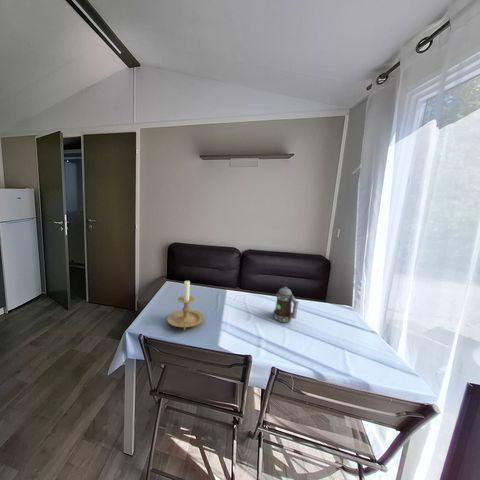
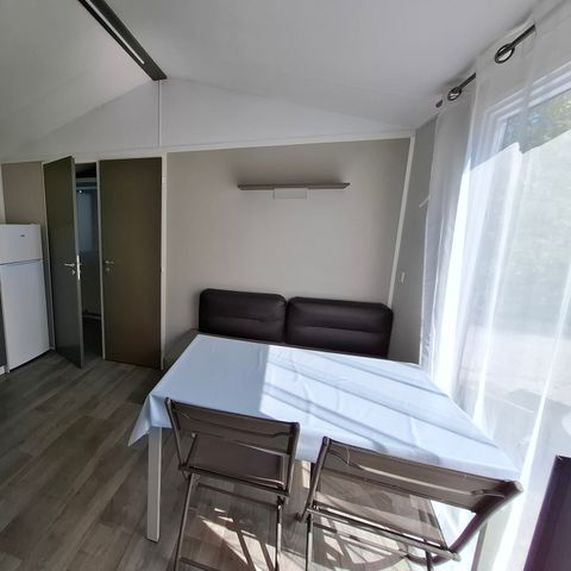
- mug [271,286,300,323]
- candle holder [166,279,205,332]
